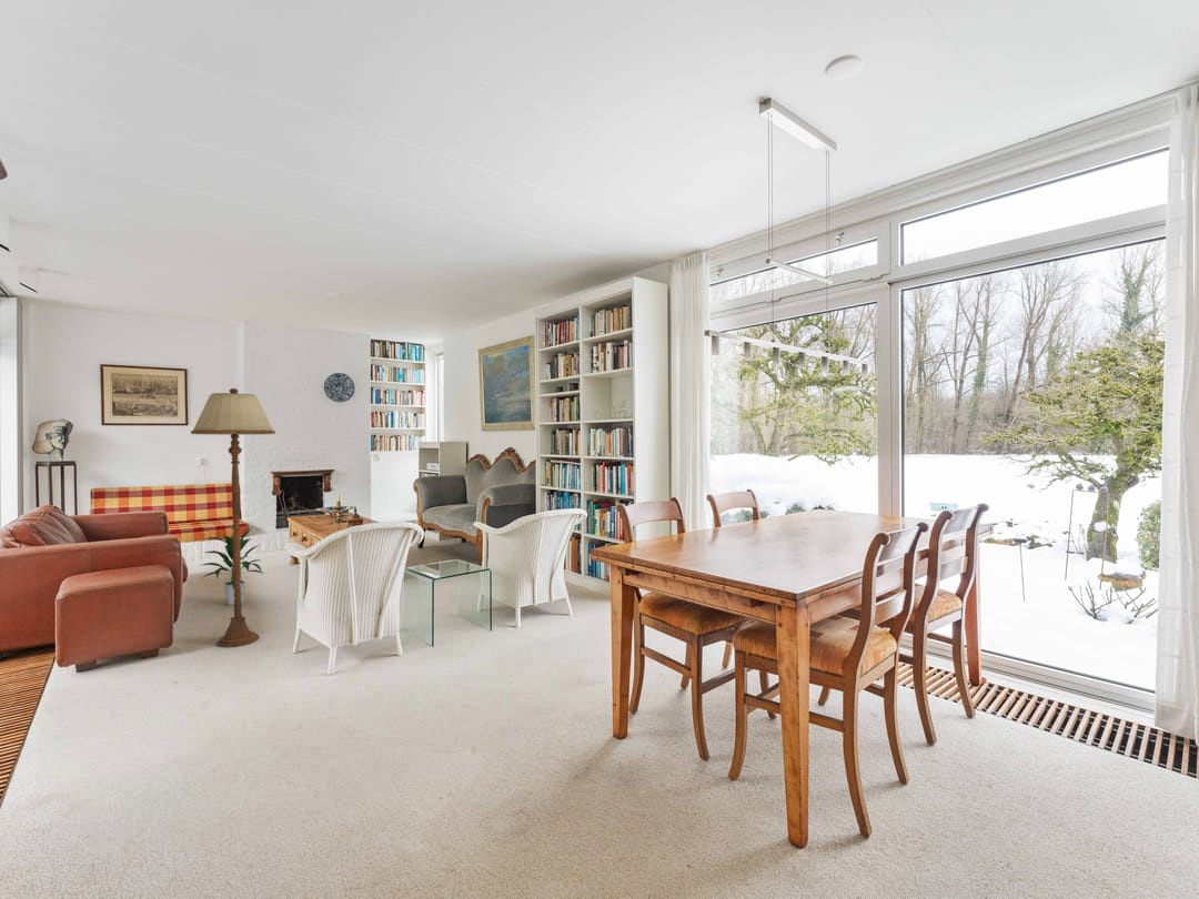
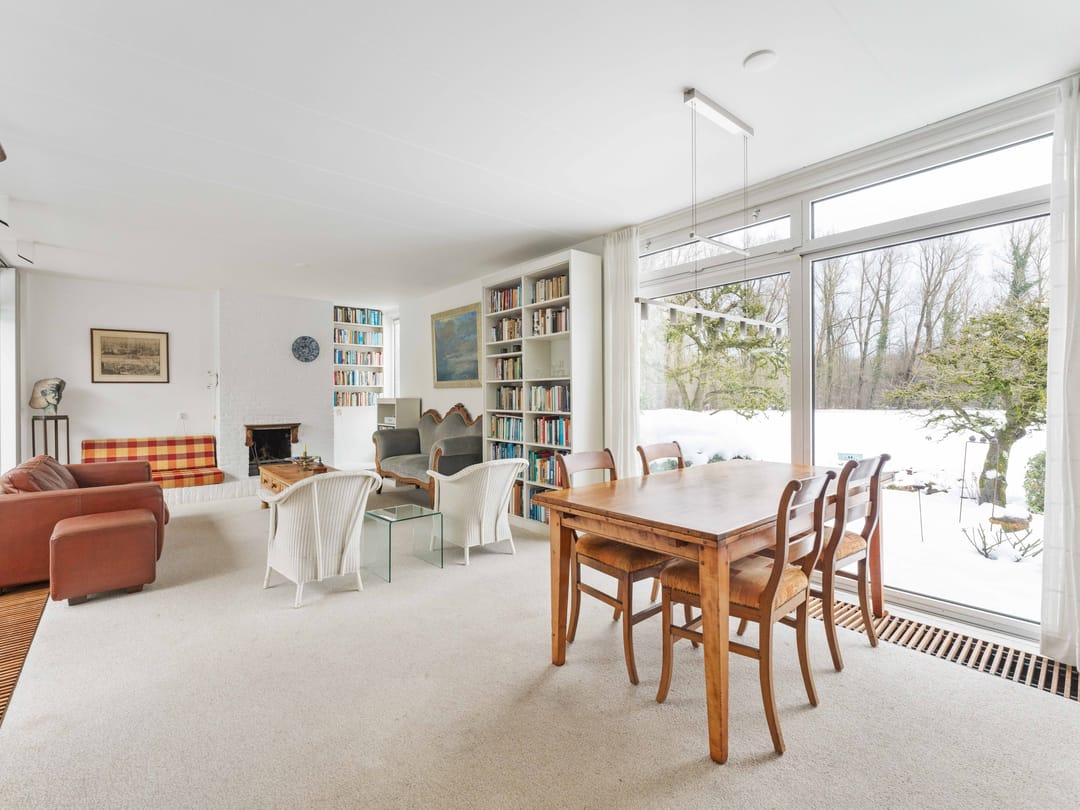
- floor lamp [190,387,276,648]
- indoor plant [199,525,264,606]
